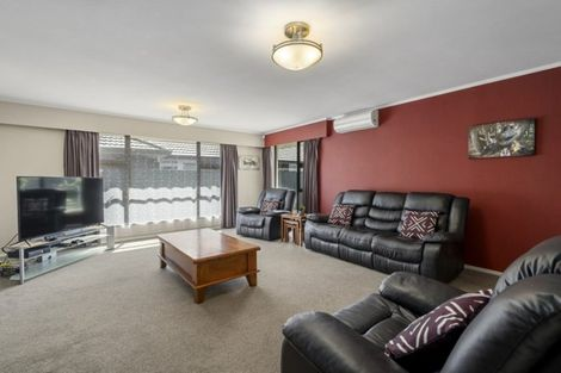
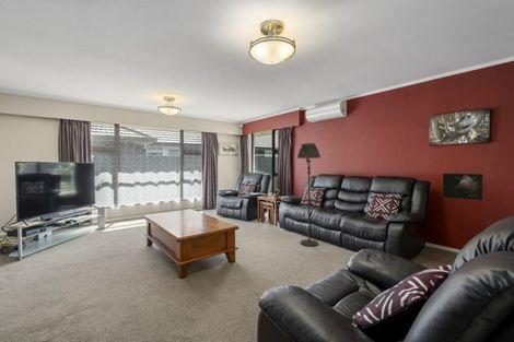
+ floor lamp [296,142,322,247]
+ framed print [442,173,484,201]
